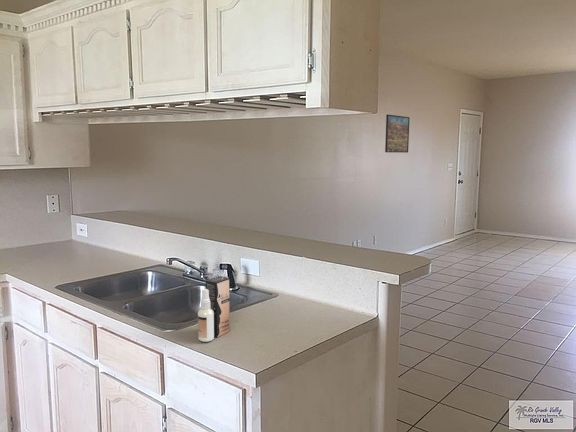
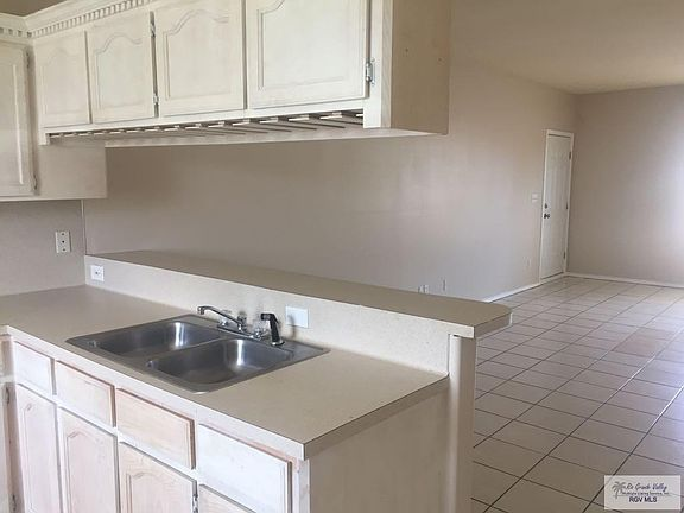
- spray bottle [197,275,231,343]
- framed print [384,113,411,154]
